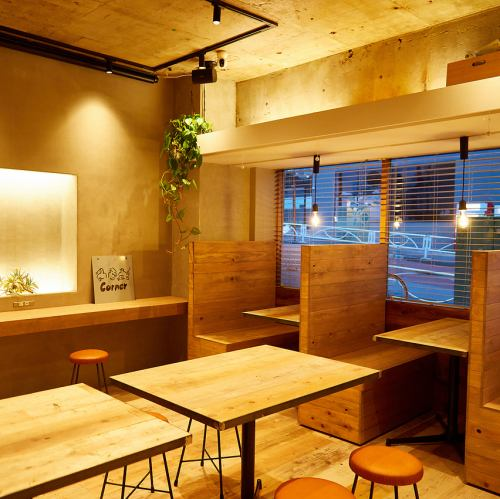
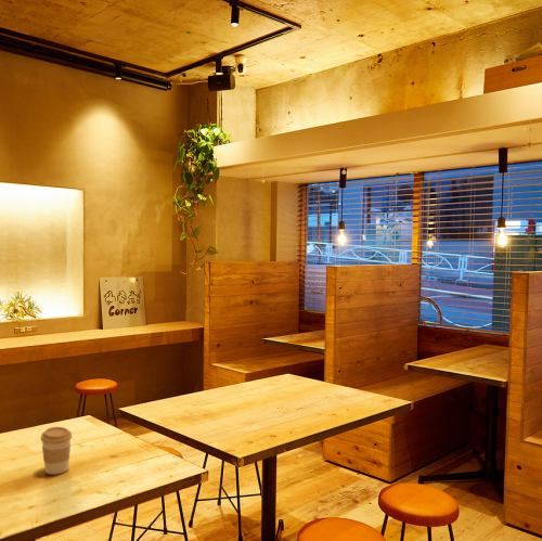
+ coffee cup [40,426,73,475]
